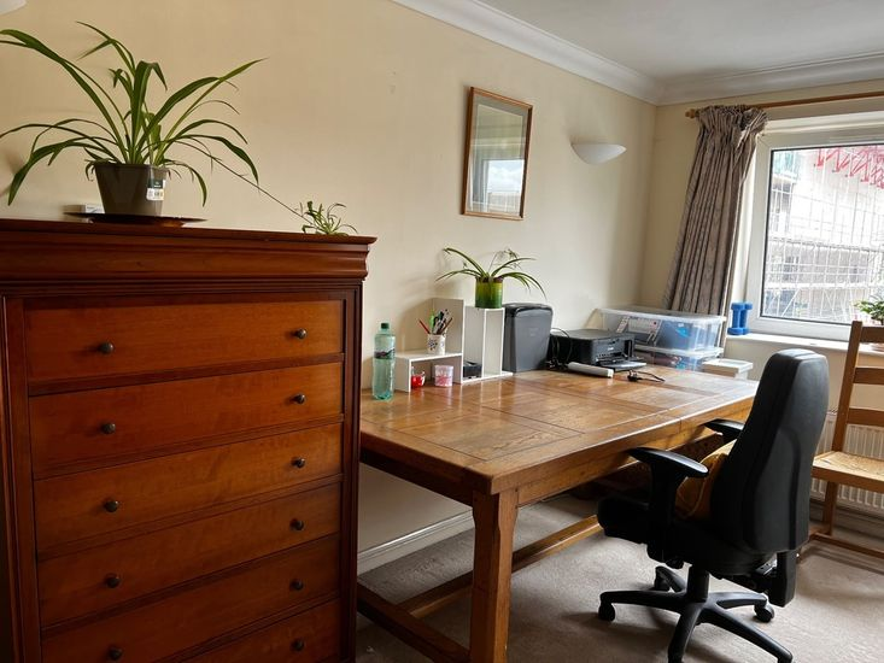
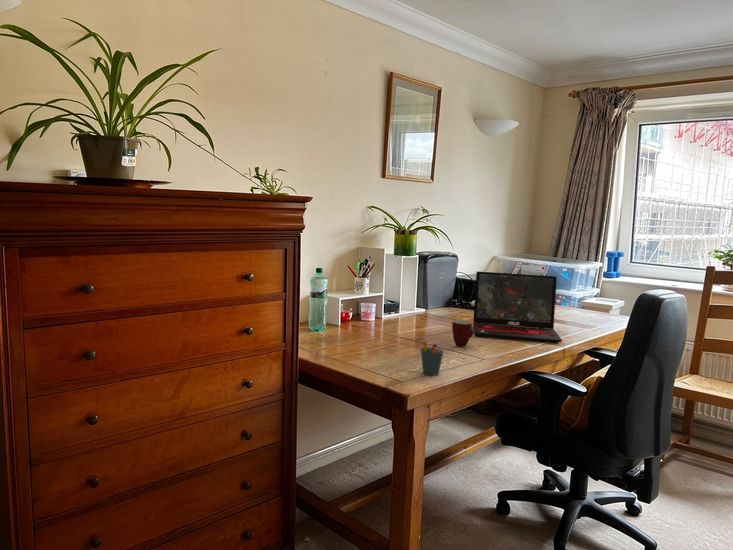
+ laptop [472,271,563,343]
+ mug [451,319,474,348]
+ pen holder [420,339,445,376]
